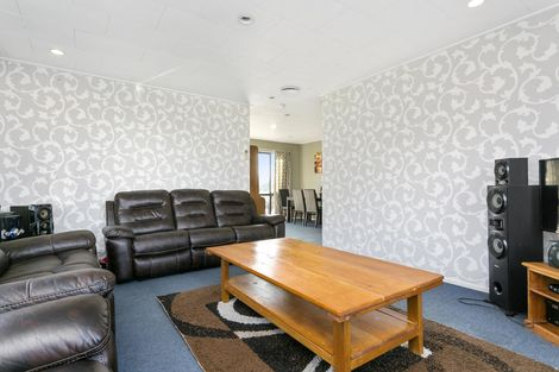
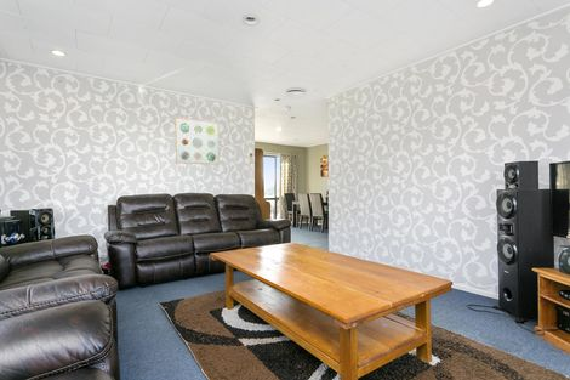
+ wall art [175,117,220,166]
